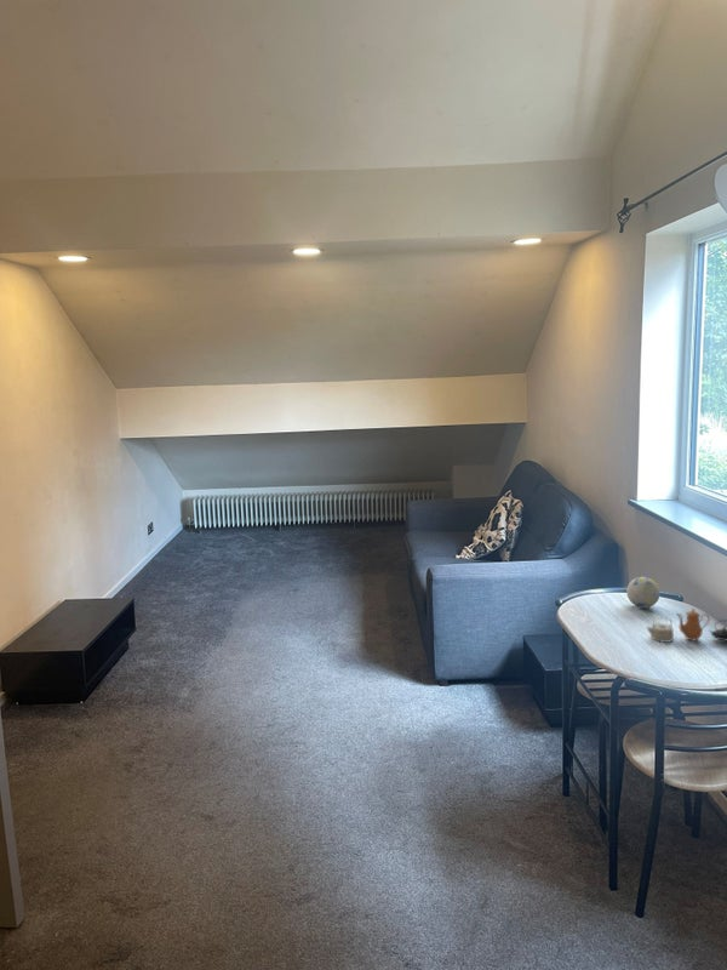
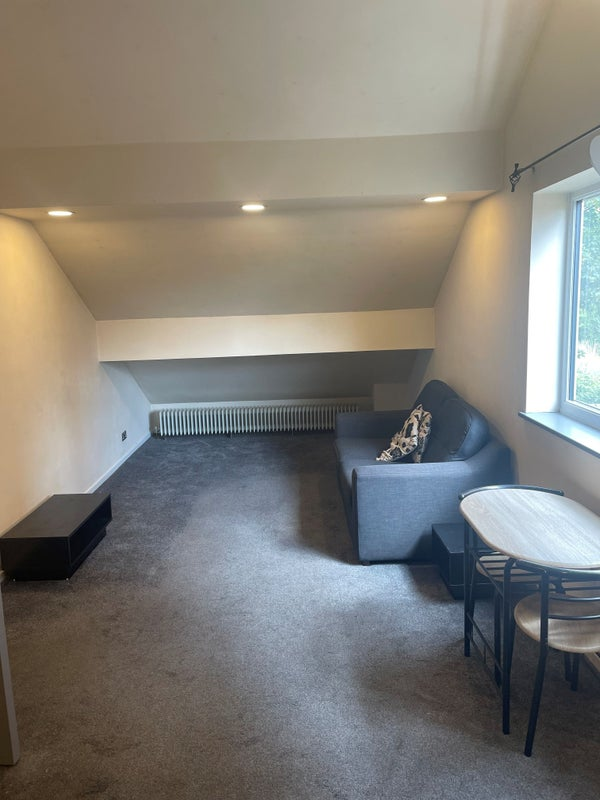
- decorative ball [625,576,662,609]
- teapot [645,607,727,644]
